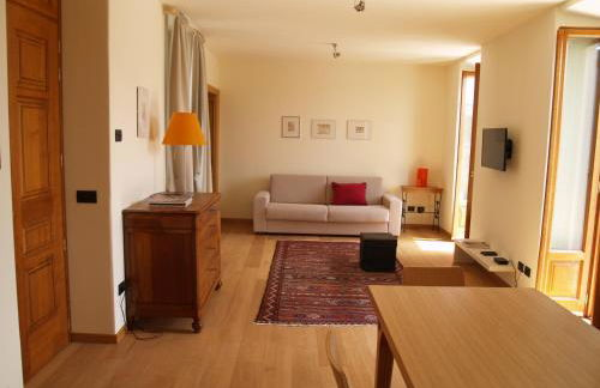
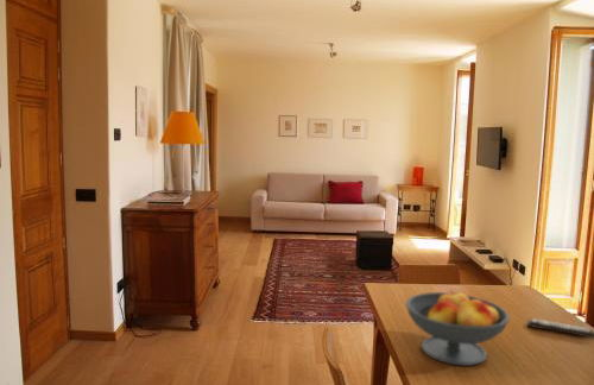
+ remote control [526,317,594,339]
+ fruit bowl [405,288,511,367]
